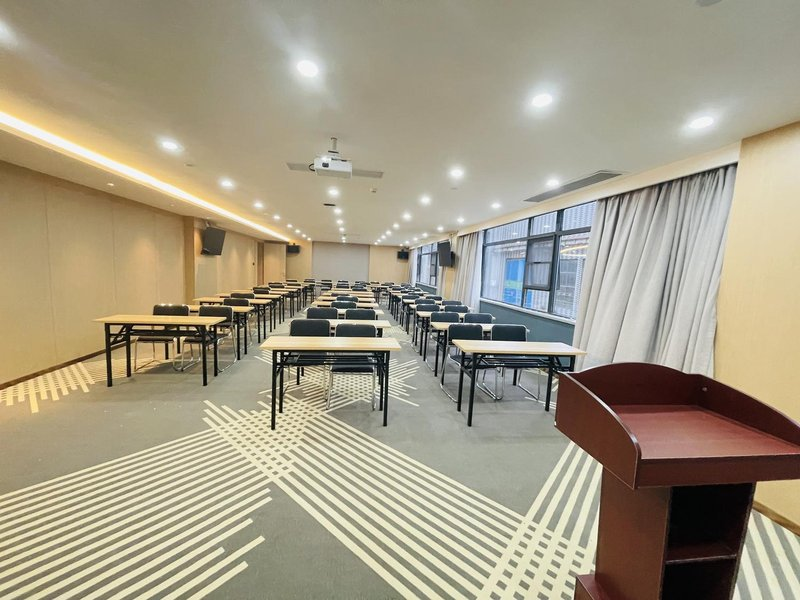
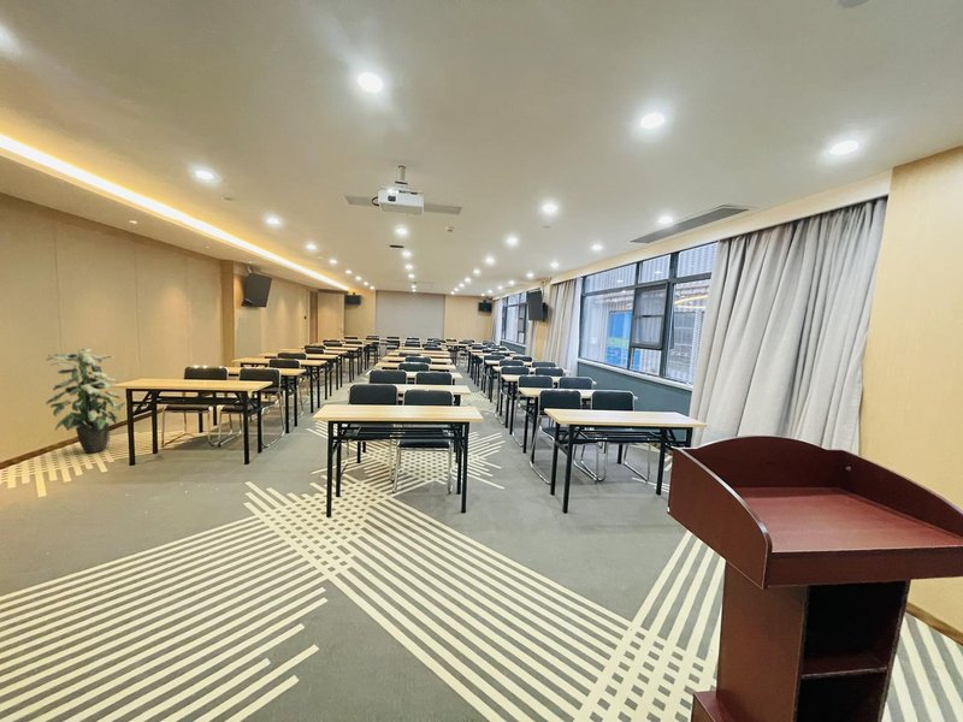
+ indoor plant [45,348,126,454]
